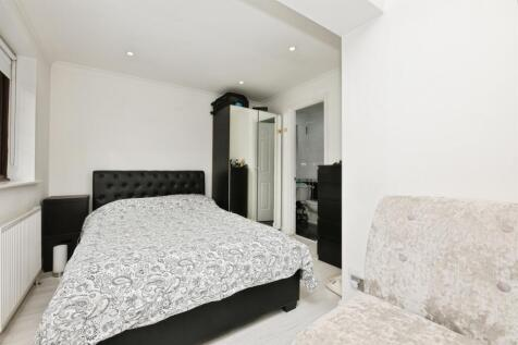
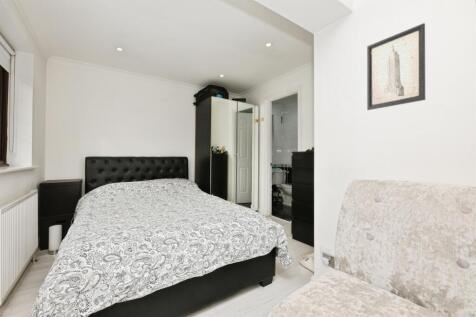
+ wall art [366,22,426,111]
